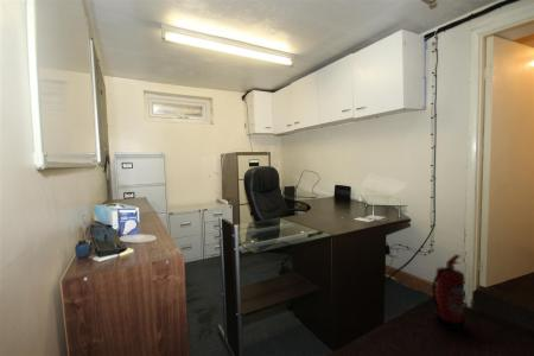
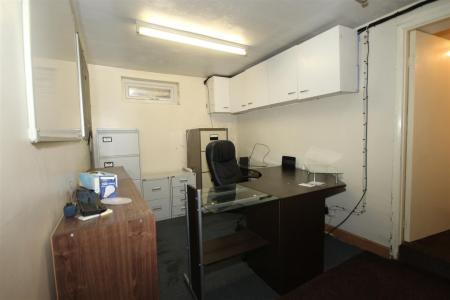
- fire extinguisher [431,253,466,332]
